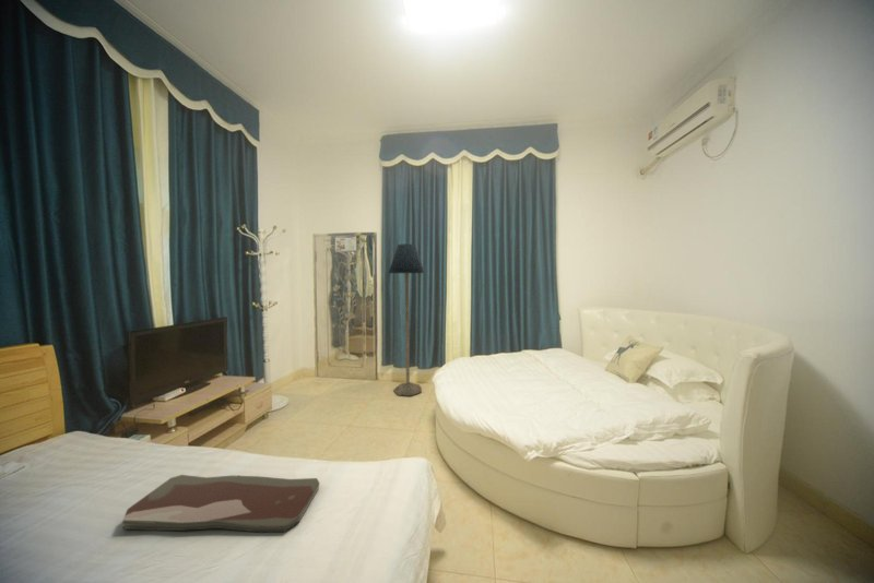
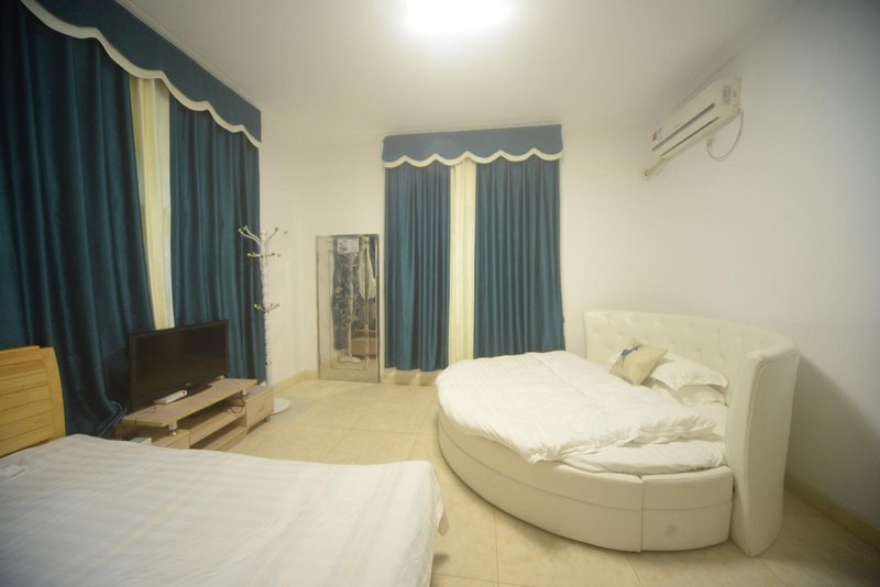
- floor lamp [388,242,426,397]
- serving tray [122,474,320,533]
